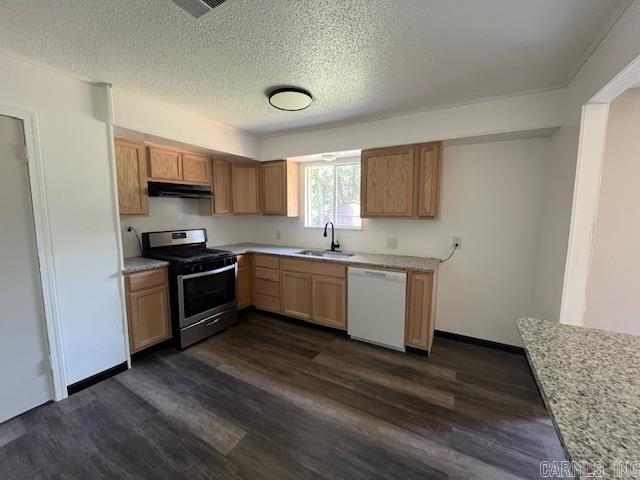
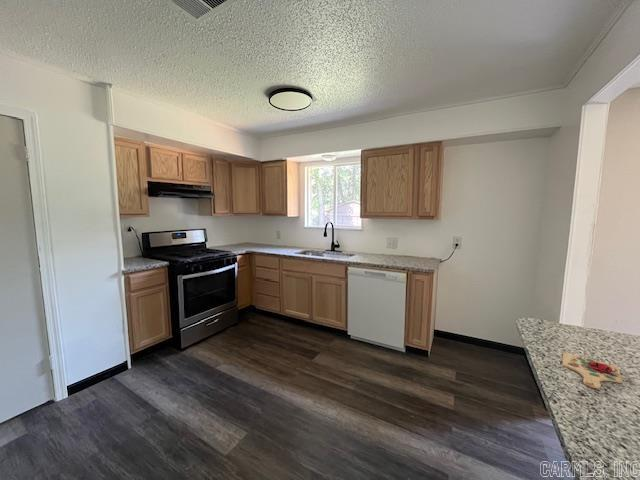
+ cutting board [562,351,623,390]
